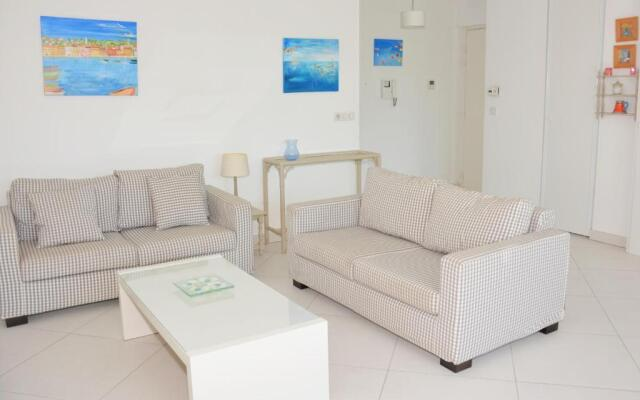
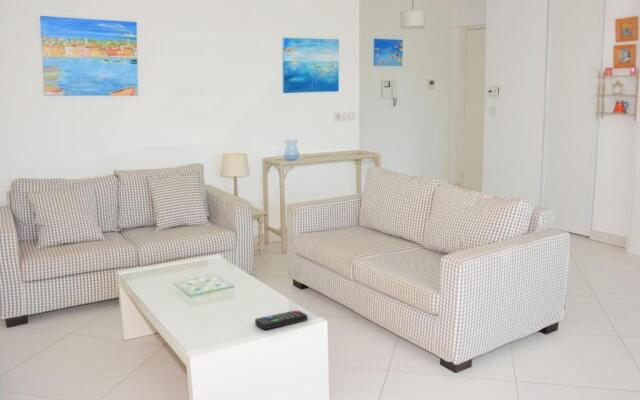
+ remote control [254,309,308,330]
